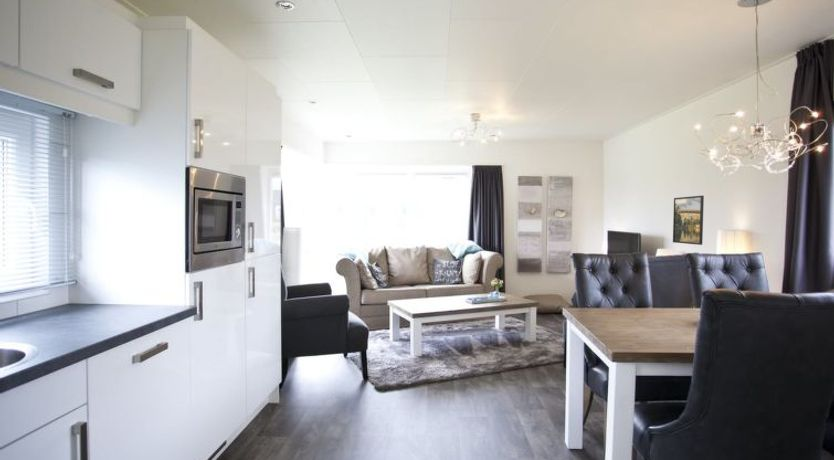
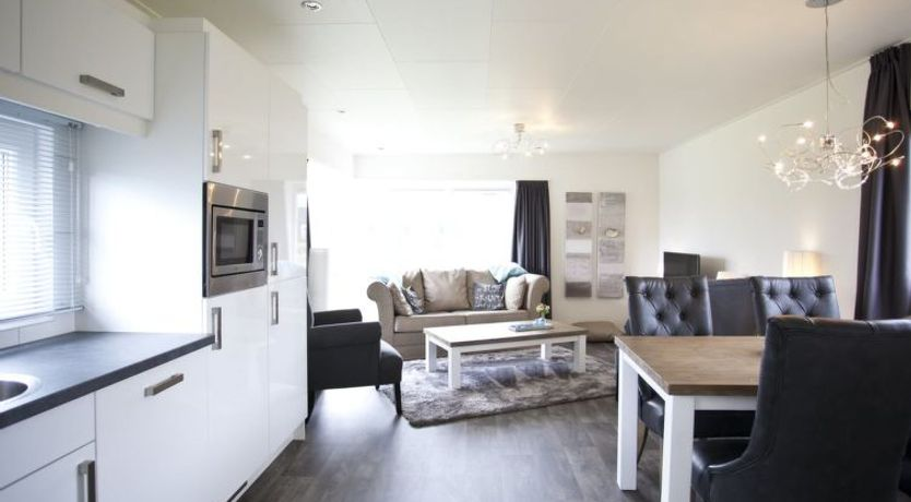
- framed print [672,195,705,246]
